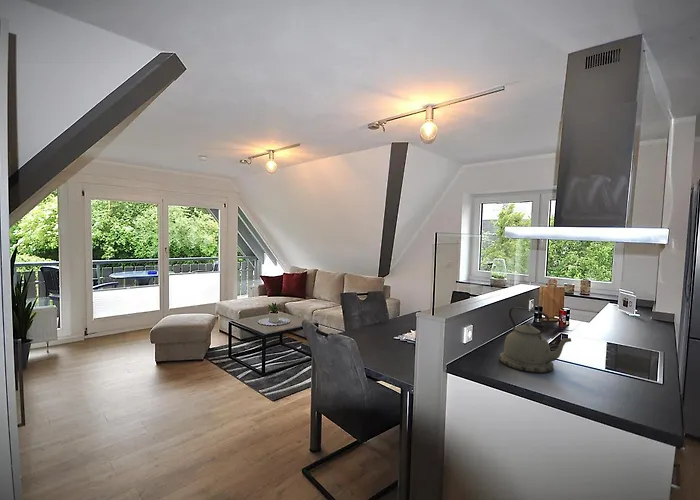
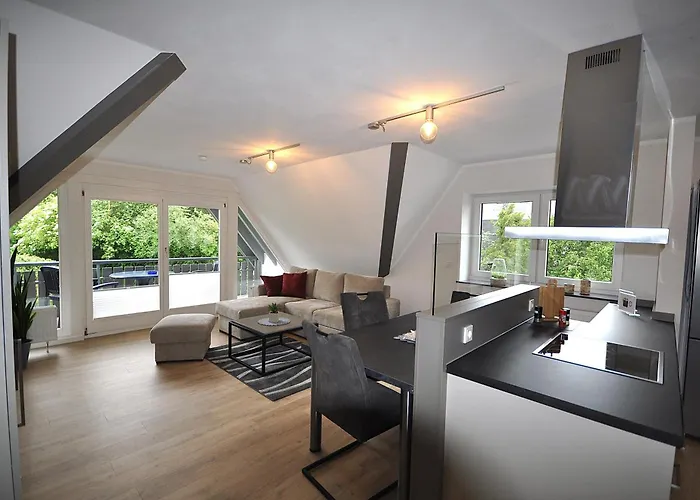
- kettle [499,306,572,374]
